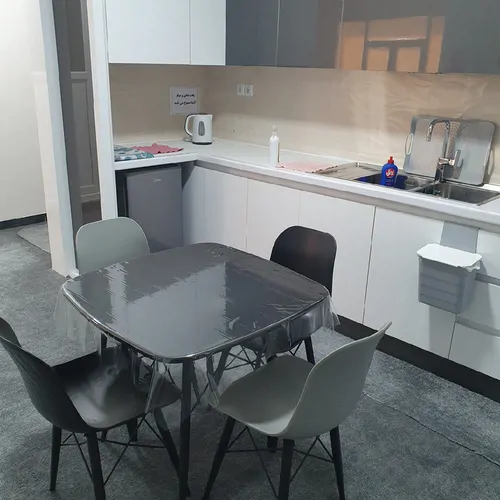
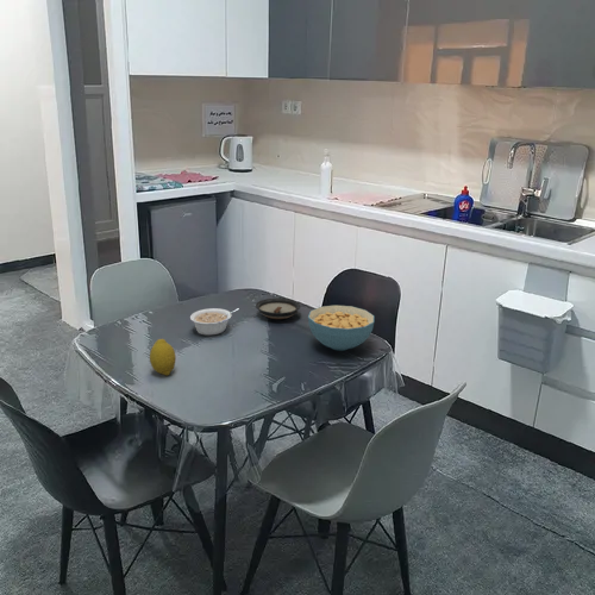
+ fruit [149,338,177,377]
+ cereal bowl [307,305,375,352]
+ saucer [255,296,301,320]
+ legume [189,307,240,337]
